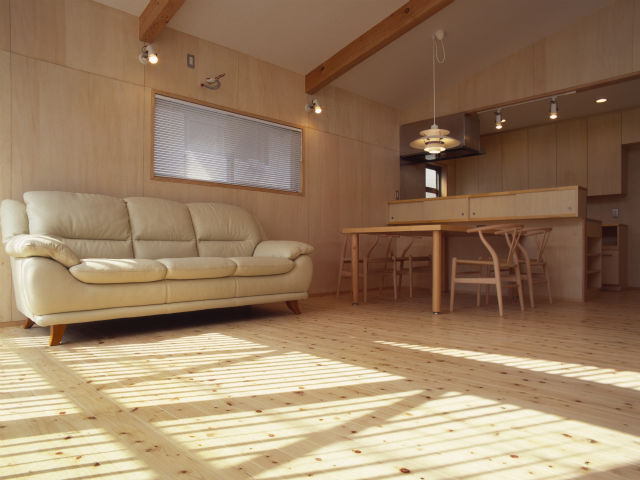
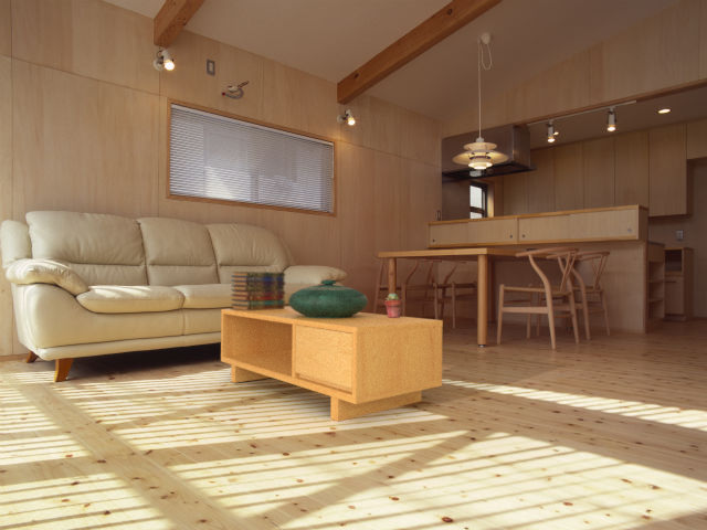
+ book stack [230,271,286,310]
+ potted succulent [383,293,404,318]
+ coffee table [220,306,444,423]
+ decorative bowl [287,278,369,318]
